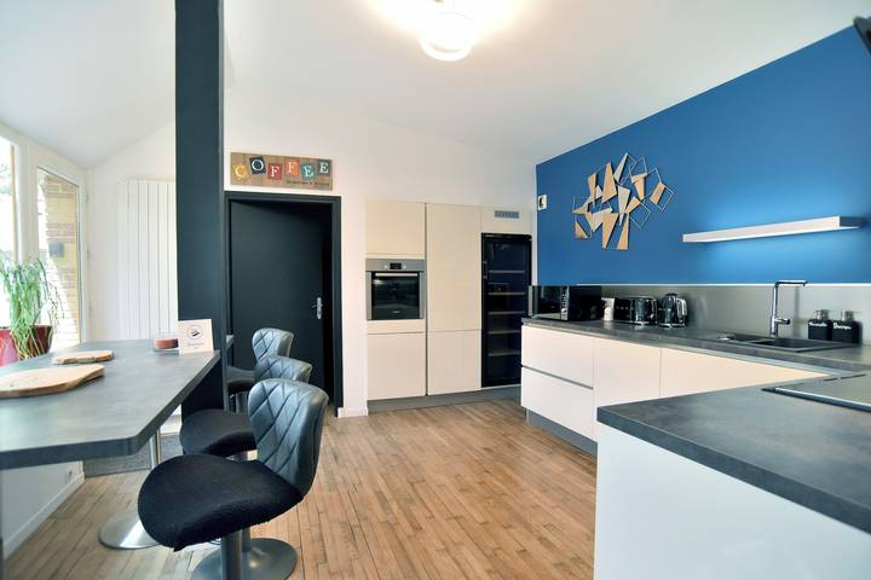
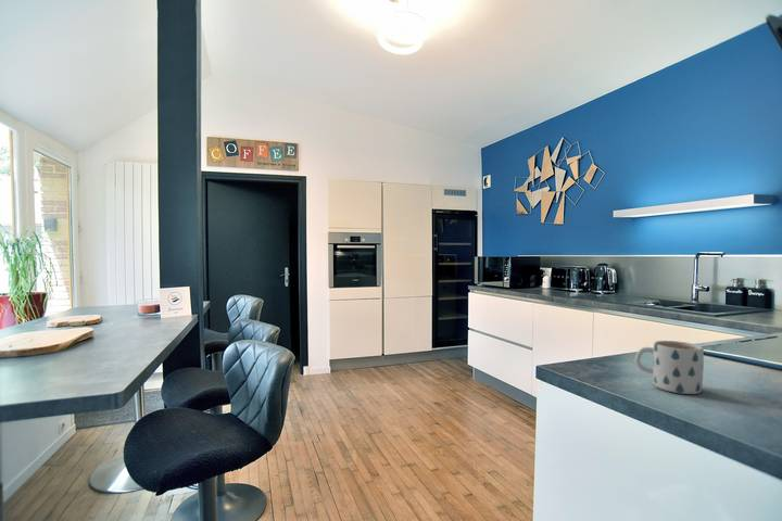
+ mug [634,340,705,395]
